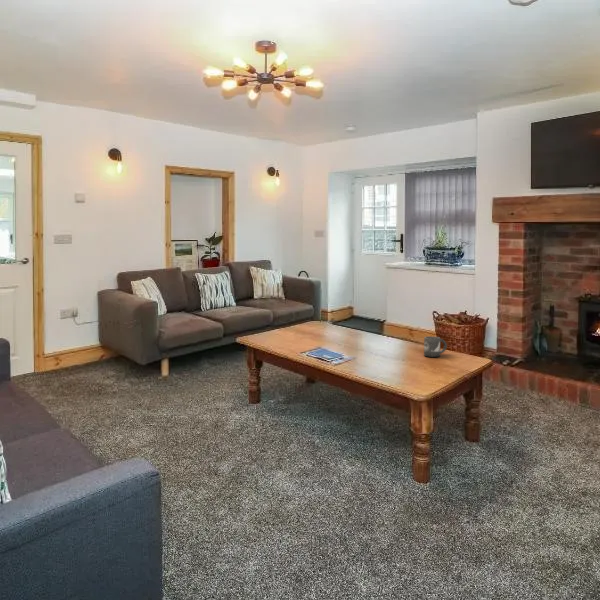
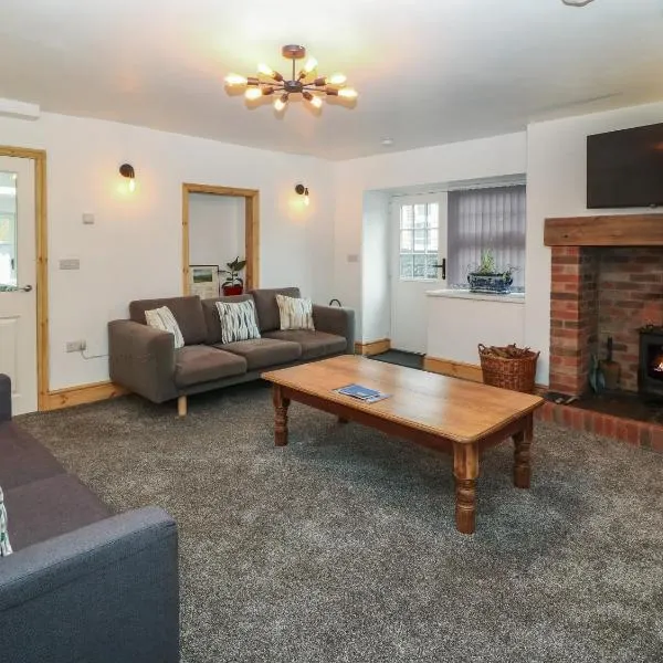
- mug [423,335,448,358]
